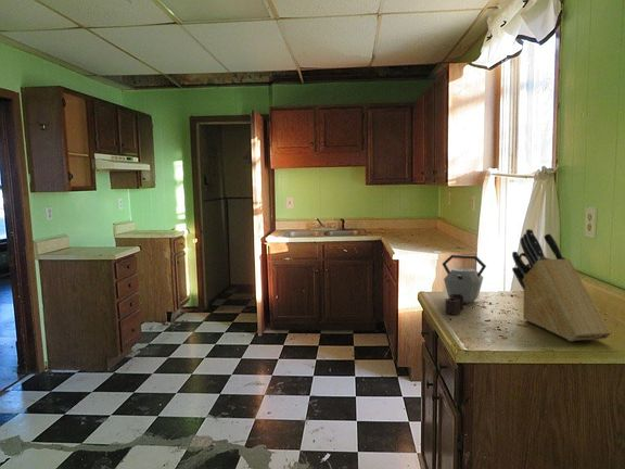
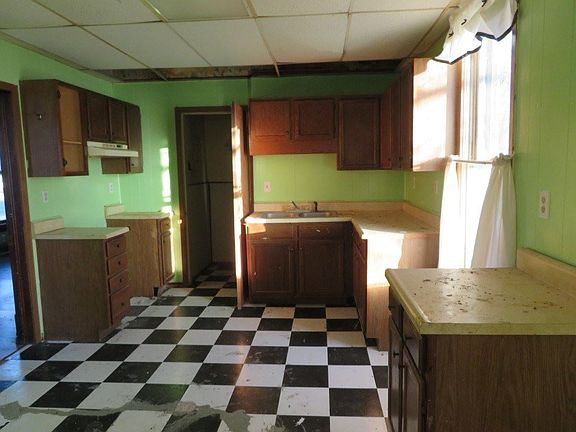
- knife block [511,228,612,342]
- kettle [442,254,487,316]
